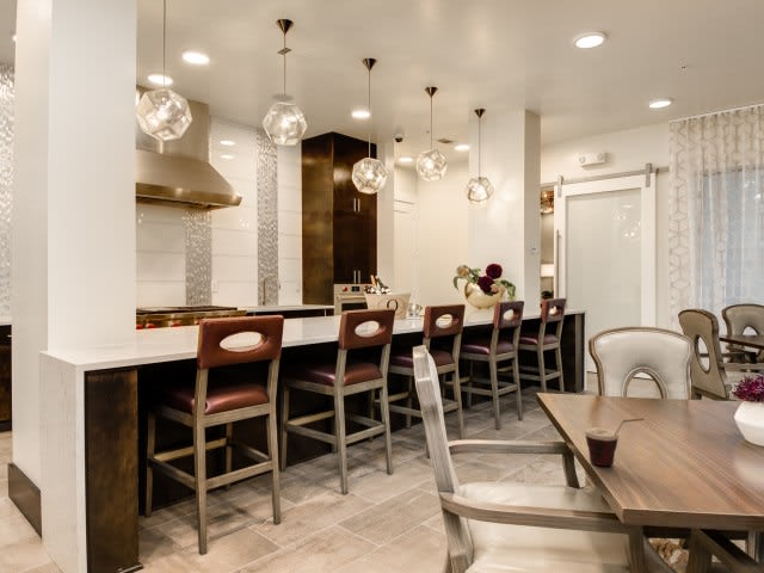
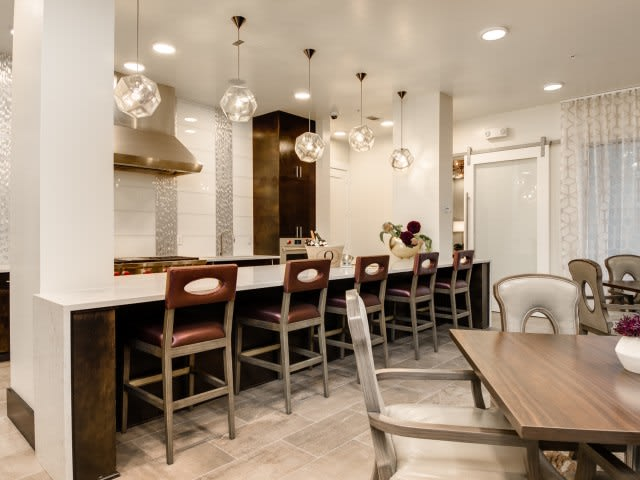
- cup [584,417,645,467]
